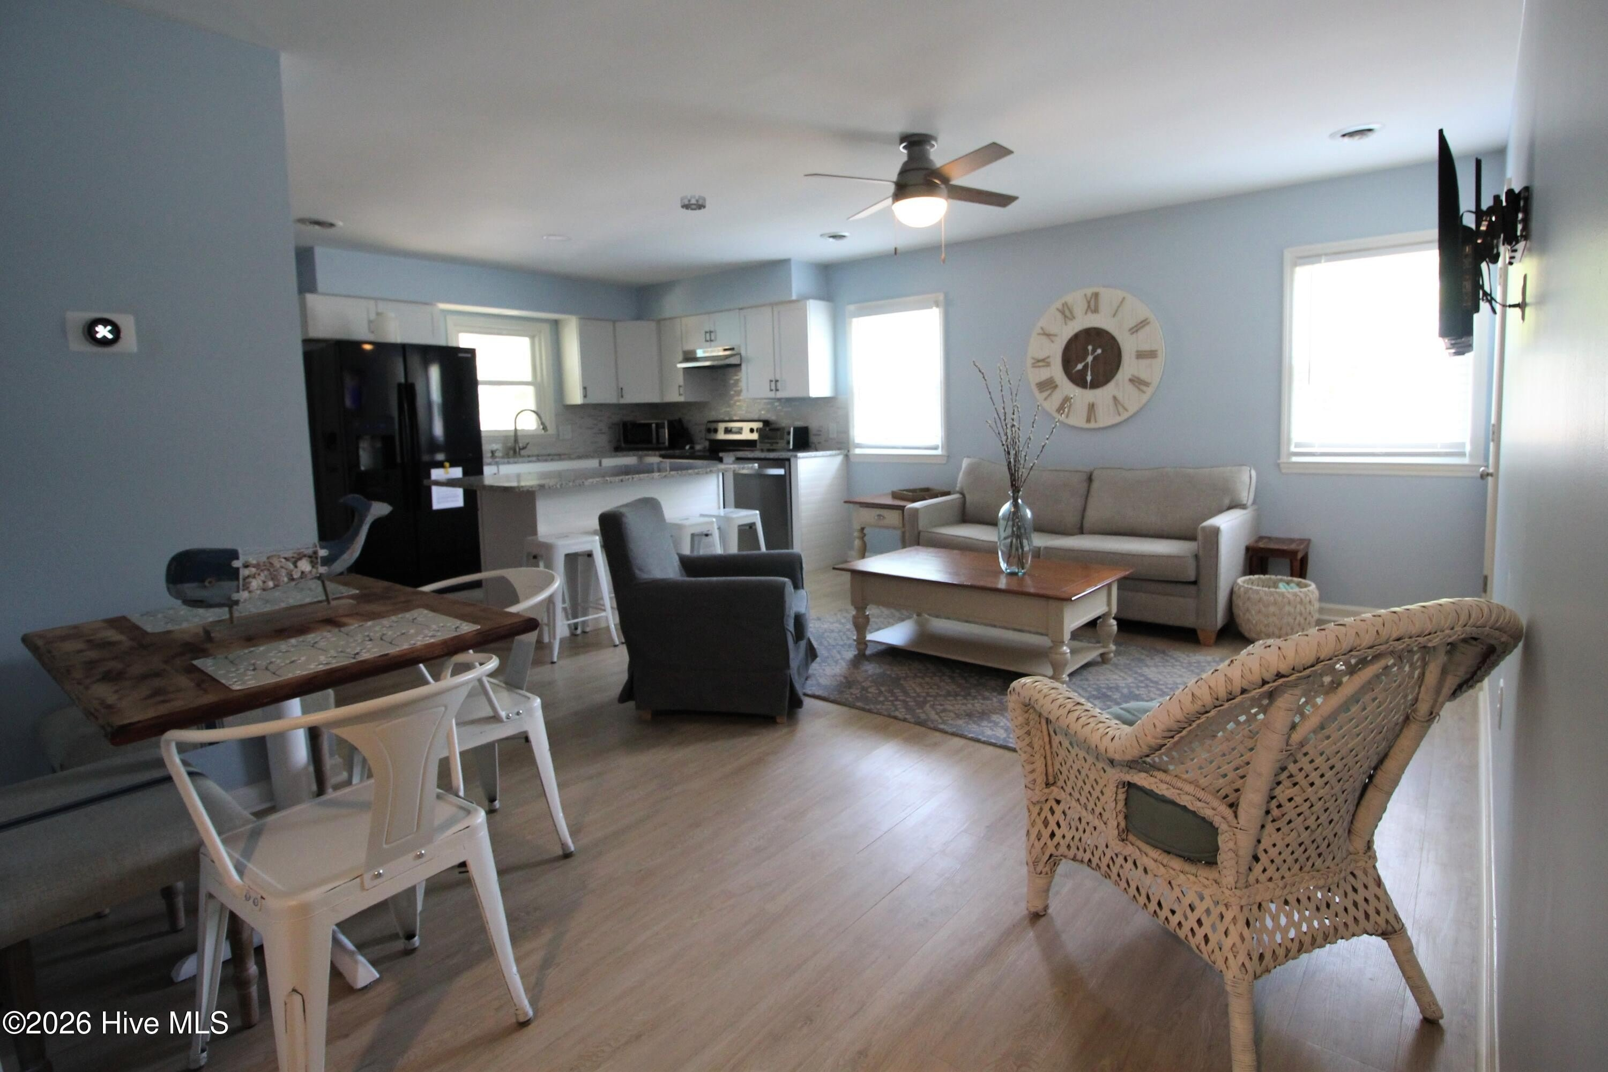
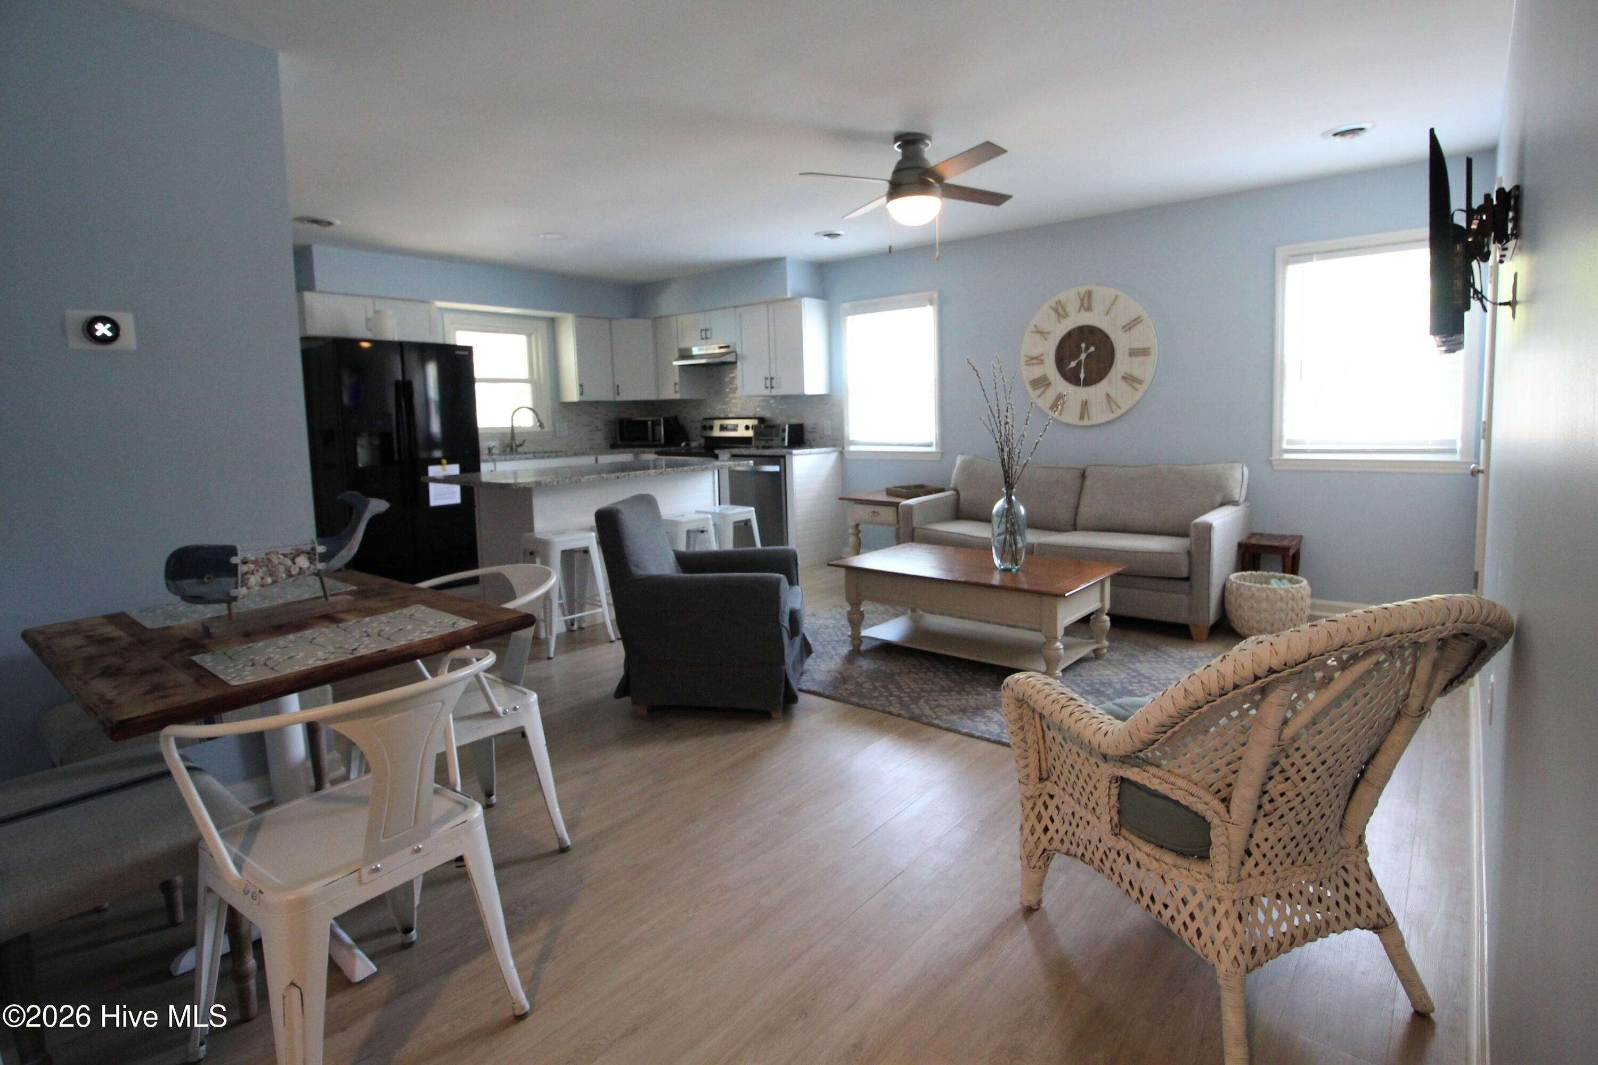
- smoke detector [680,194,706,211]
